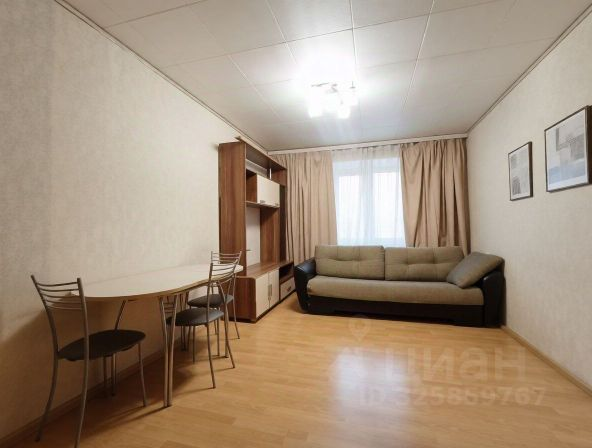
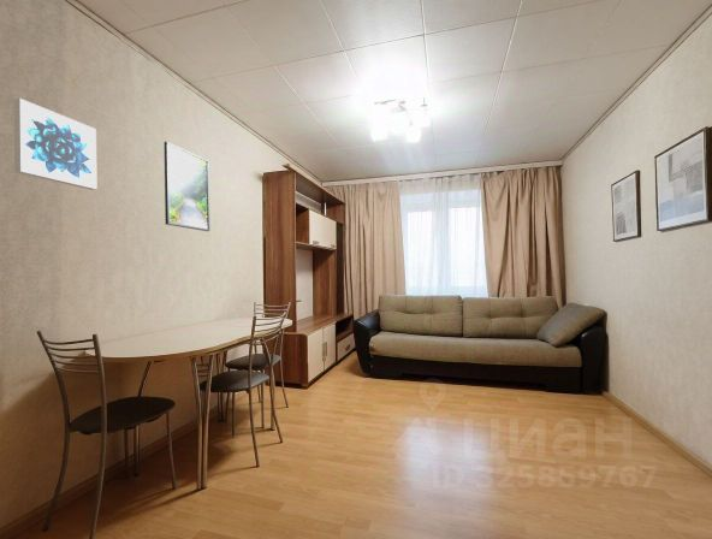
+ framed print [164,141,210,232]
+ wall art [13,97,99,191]
